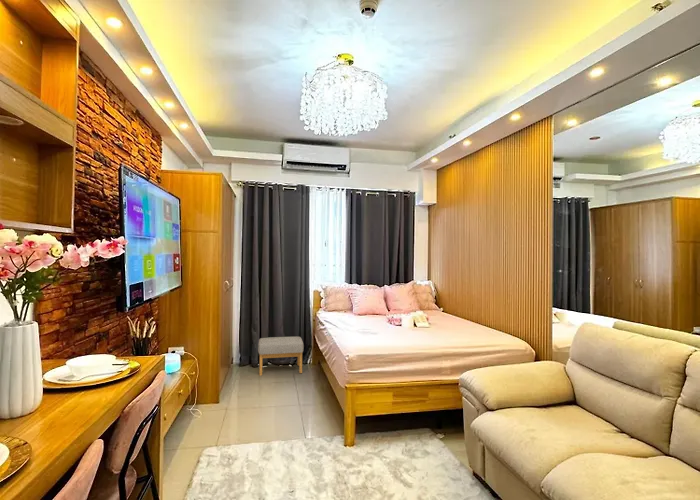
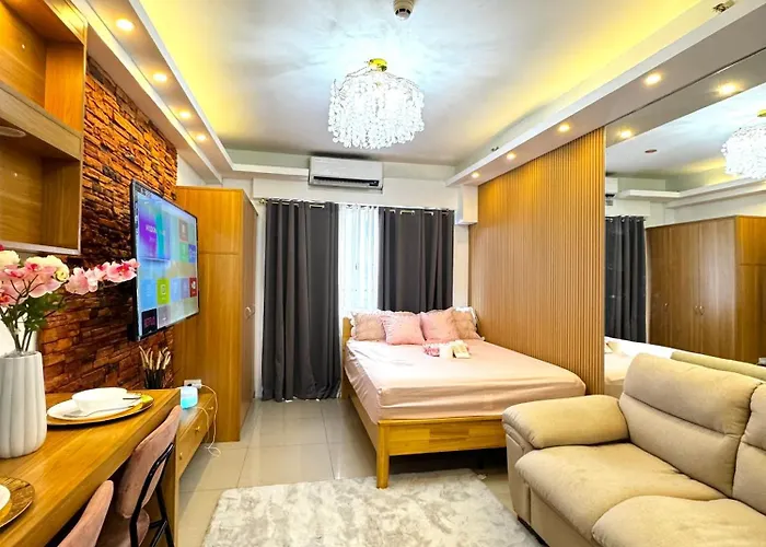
- footstool [257,336,305,377]
